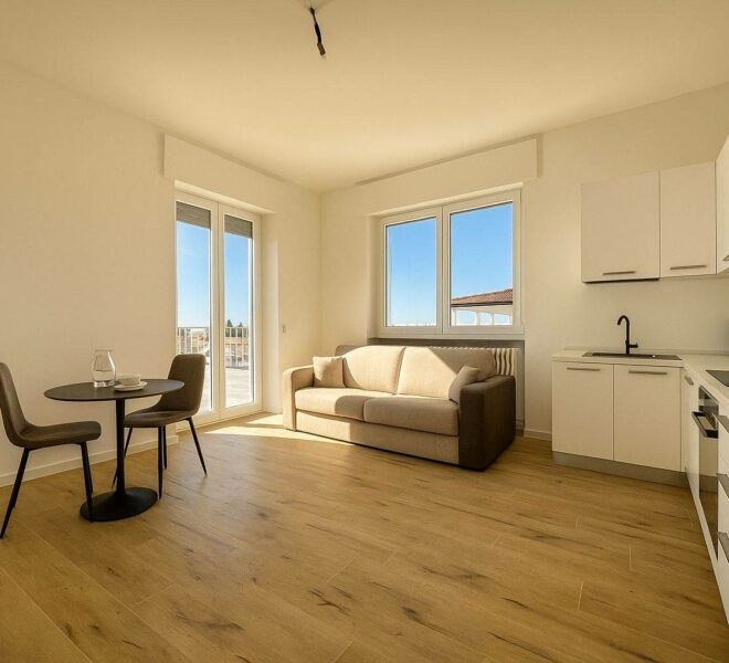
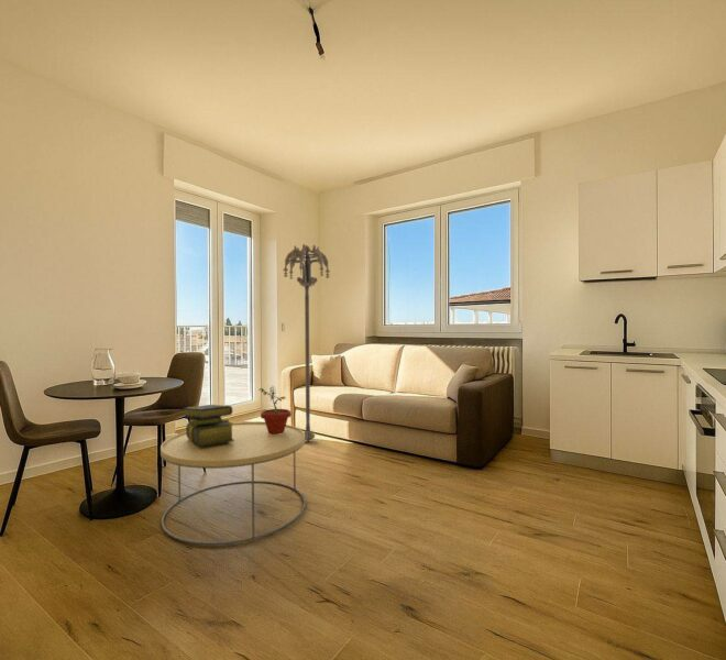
+ floor lamp [282,243,331,442]
+ stack of books [182,404,234,447]
+ coffee table [160,421,307,546]
+ potted plant [258,385,293,435]
